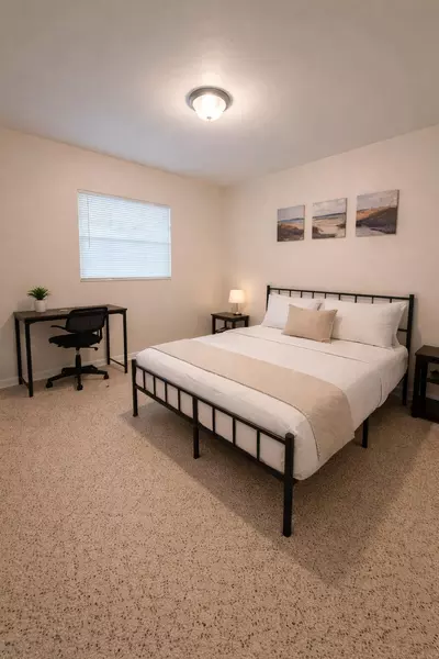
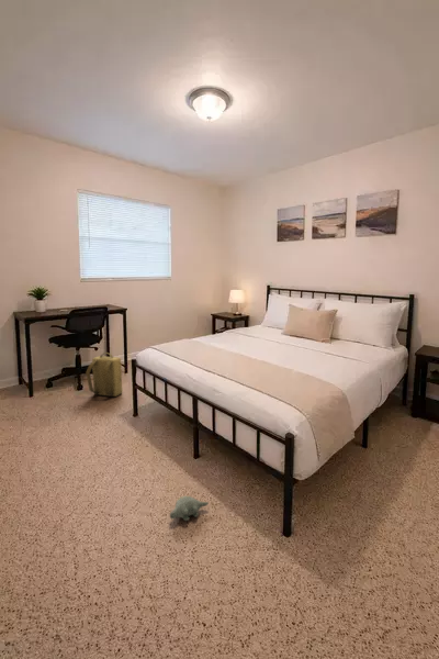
+ backpack [85,351,123,398]
+ plush toy [169,495,210,522]
